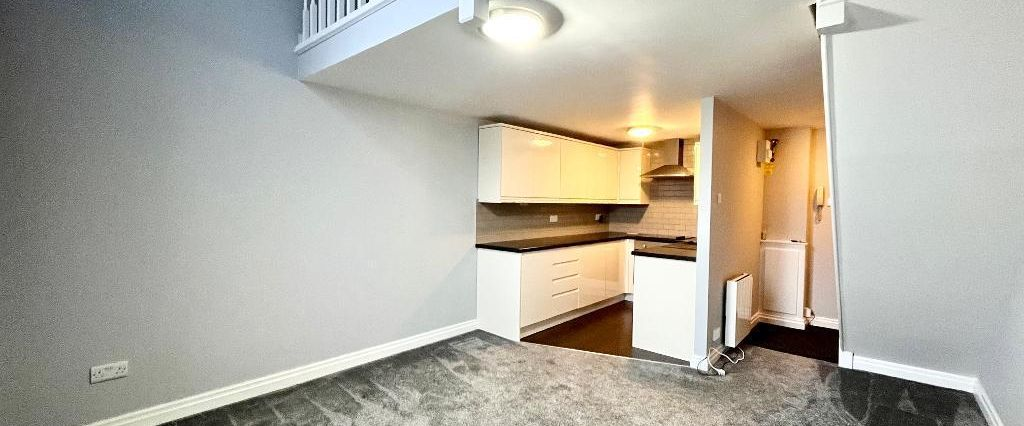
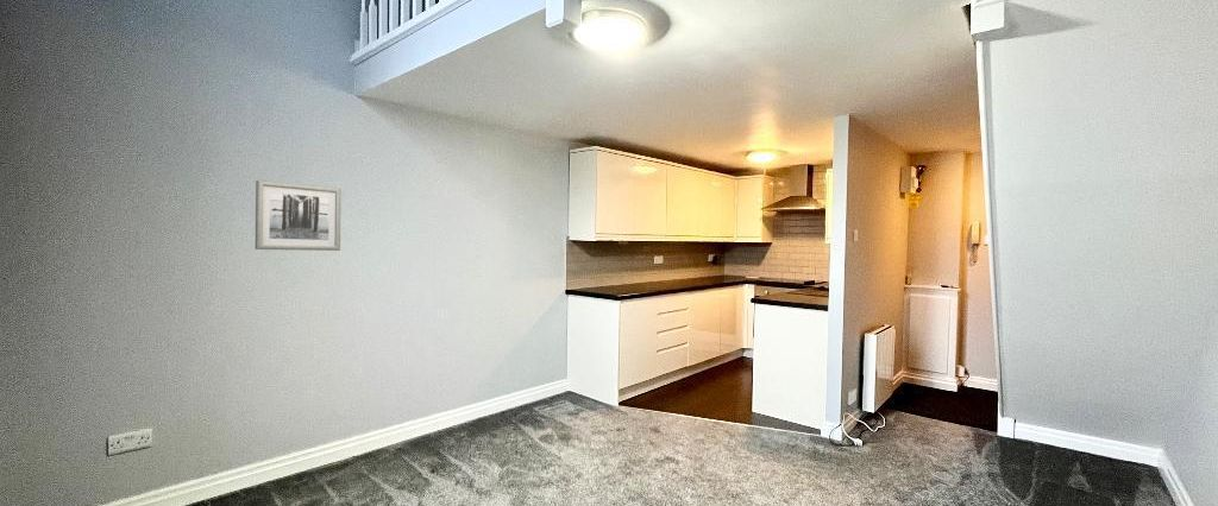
+ wall art [255,179,343,252]
